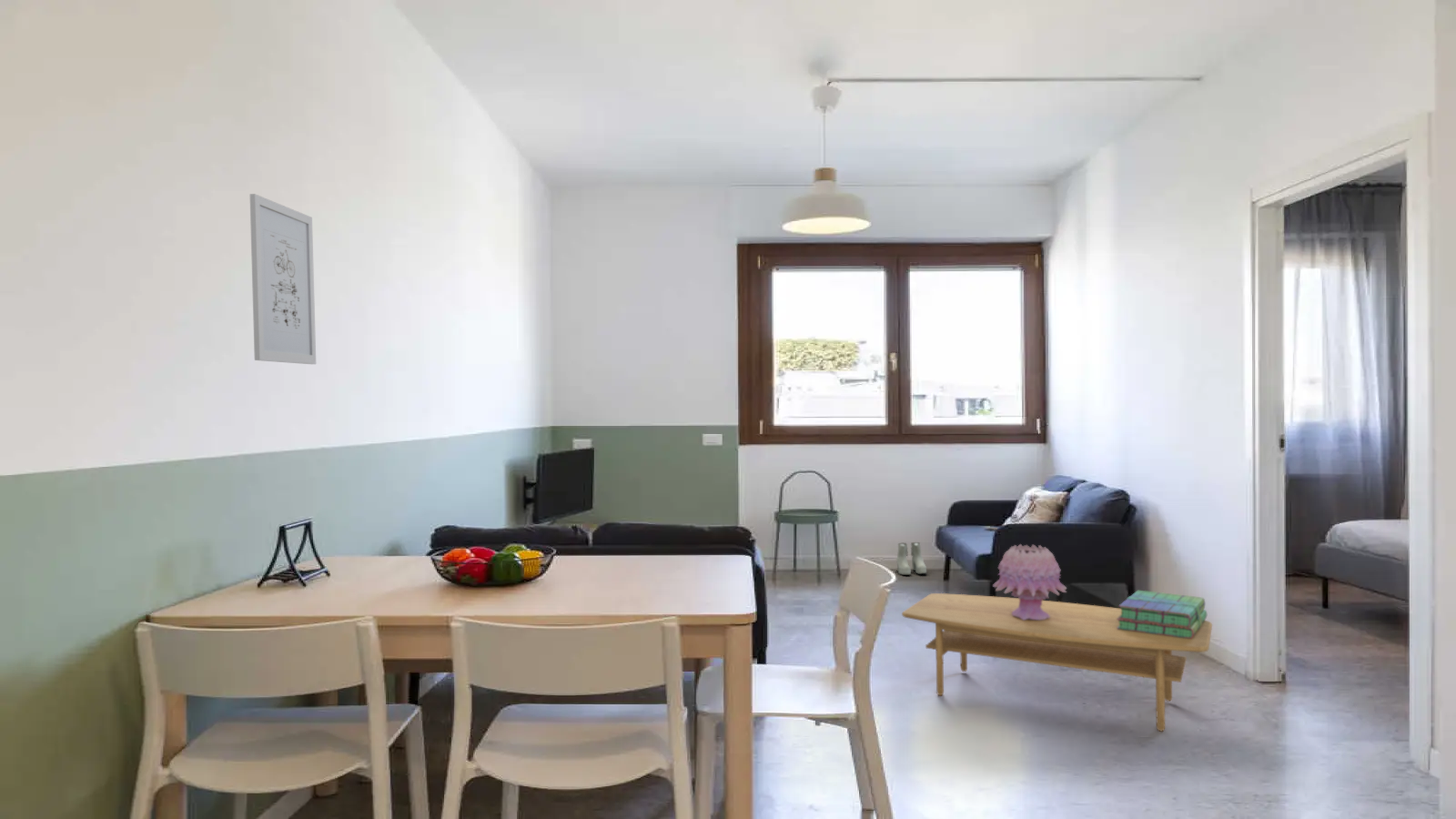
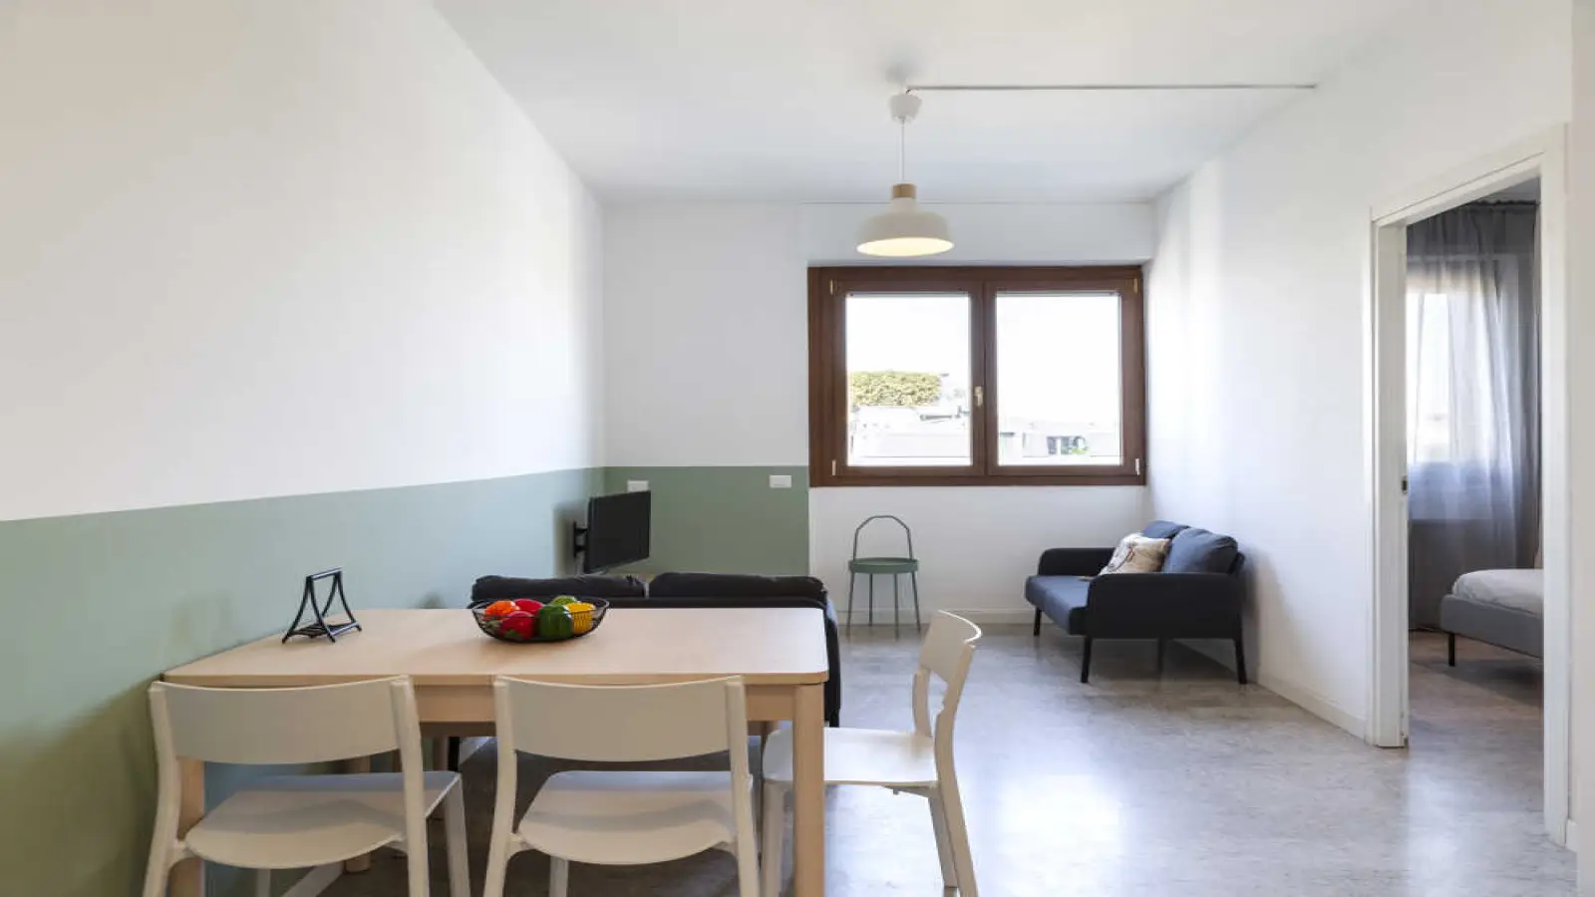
- wall art [249,193,317,365]
- coffee table [901,592,1213,733]
- decorative vase [992,543,1067,620]
- boots [895,541,927,576]
- stack of books [1117,590,1208,639]
